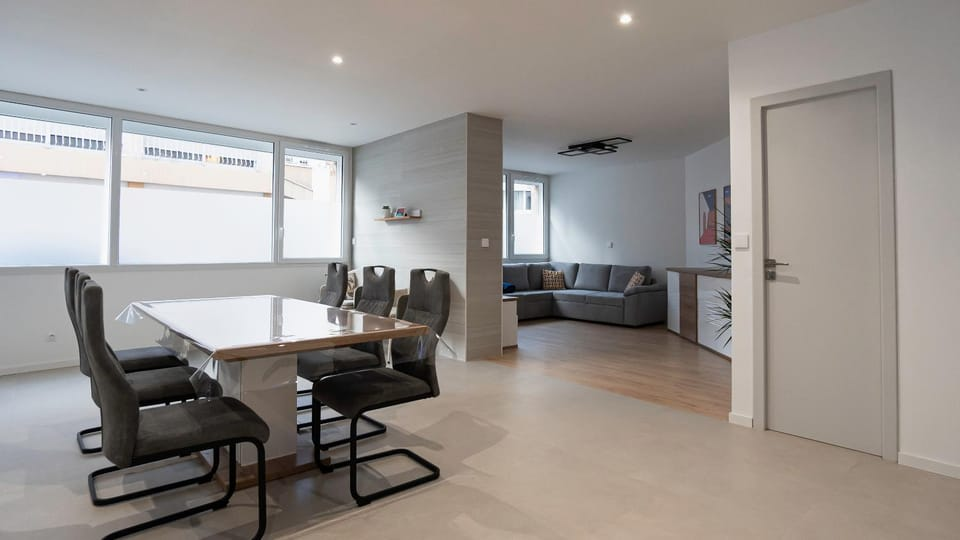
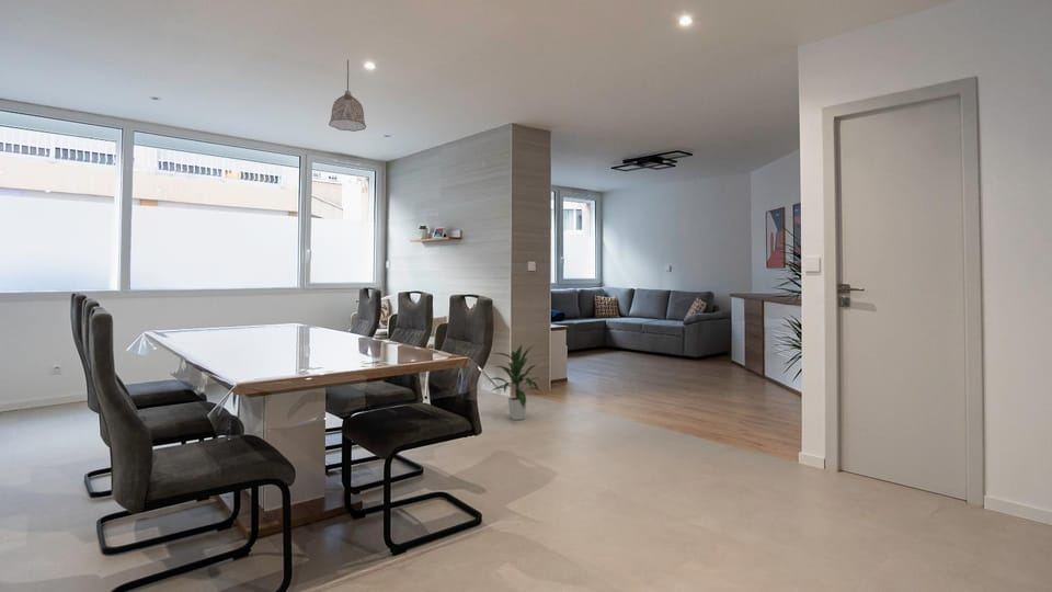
+ pendant lamp [328,59,367,133]
+ indoor plant [490,343,542,421]
